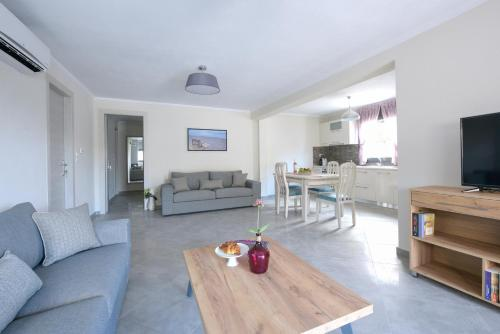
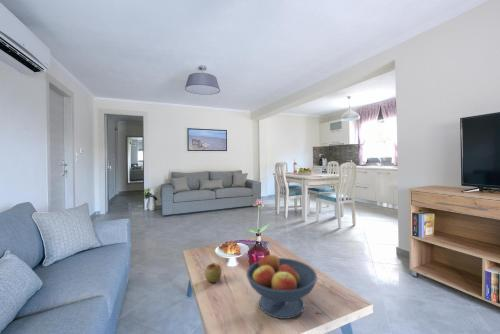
+ fruit bowl [246,251,318,320]
+ apple [204,262,223,284]
